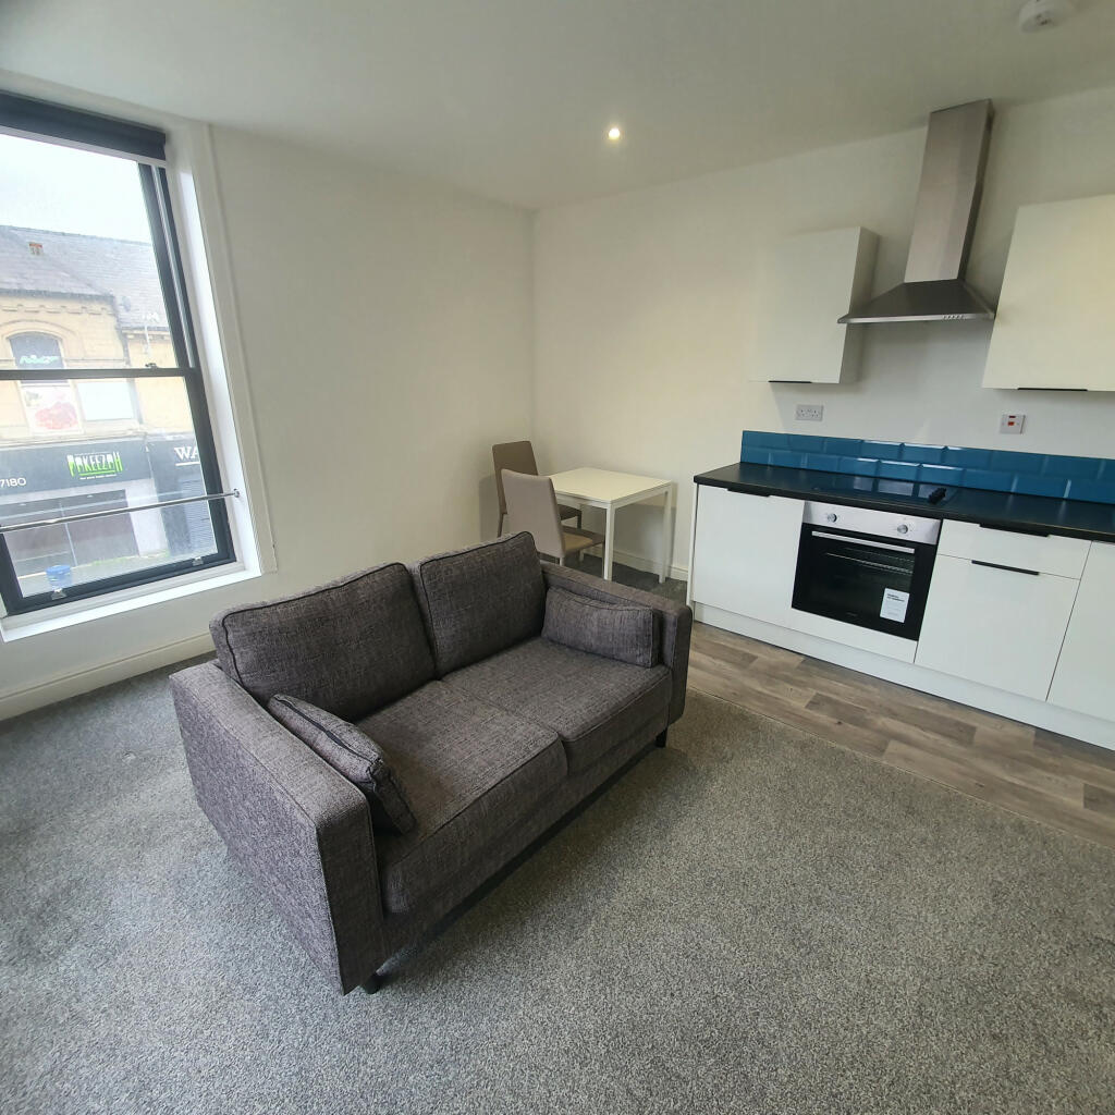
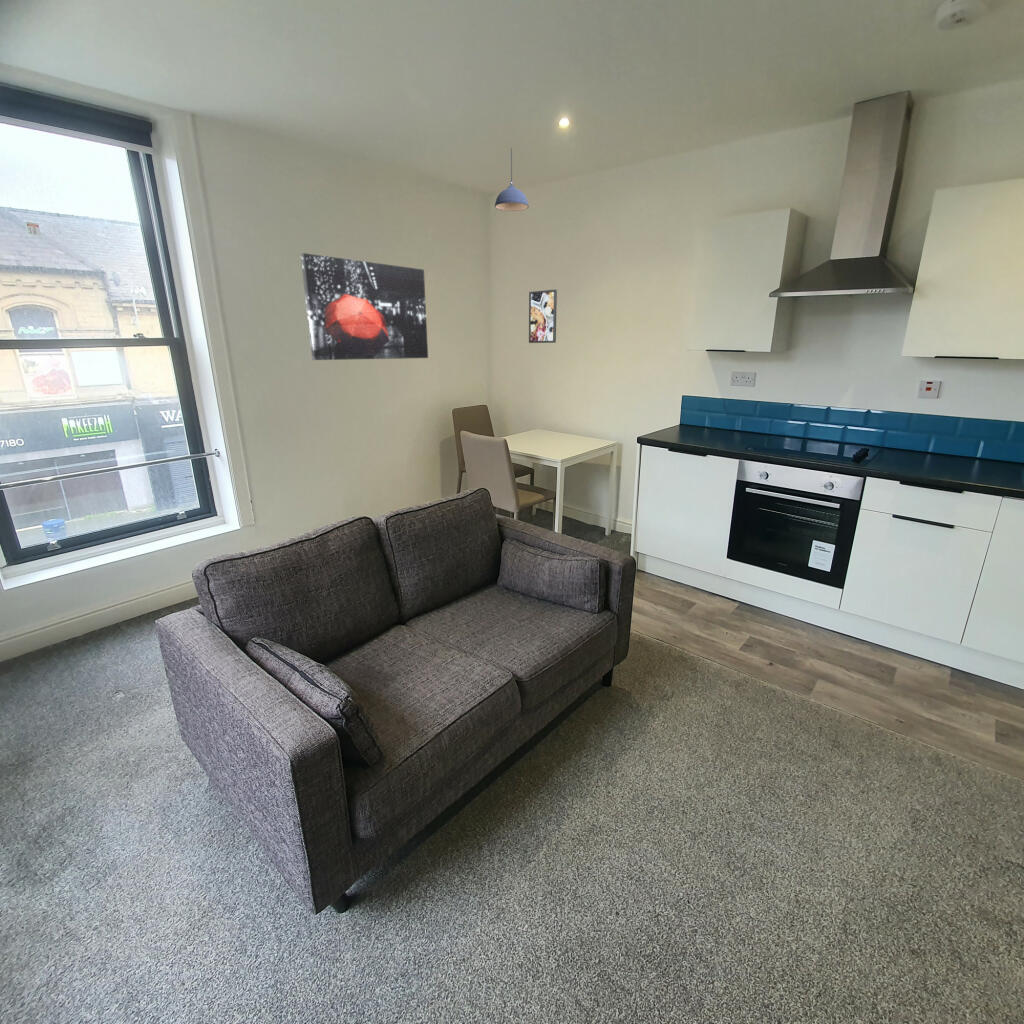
+ wall art [300,252,429,361]
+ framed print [528,289,558,344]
+ pendant light [494,147,530,212]
